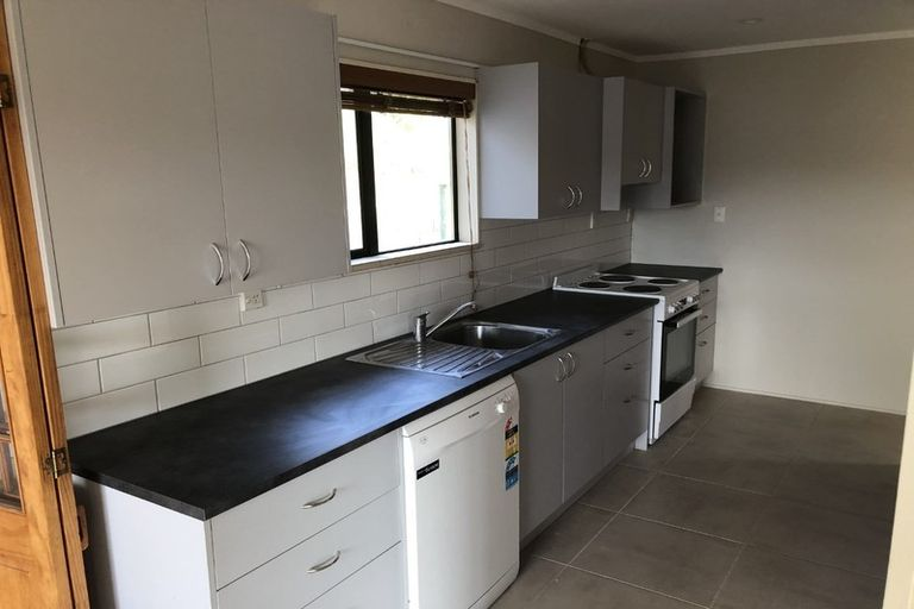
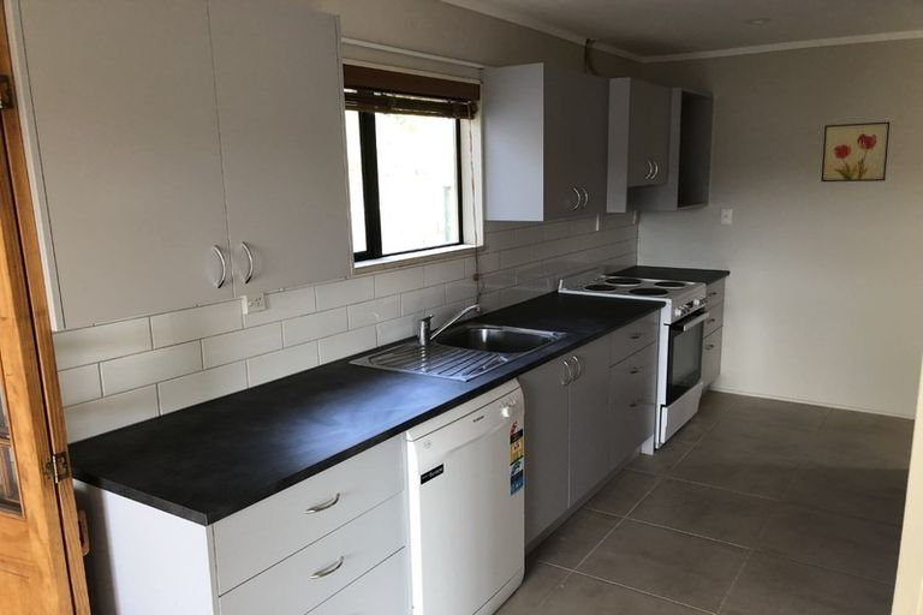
+ wall art [820,120,891,183]
